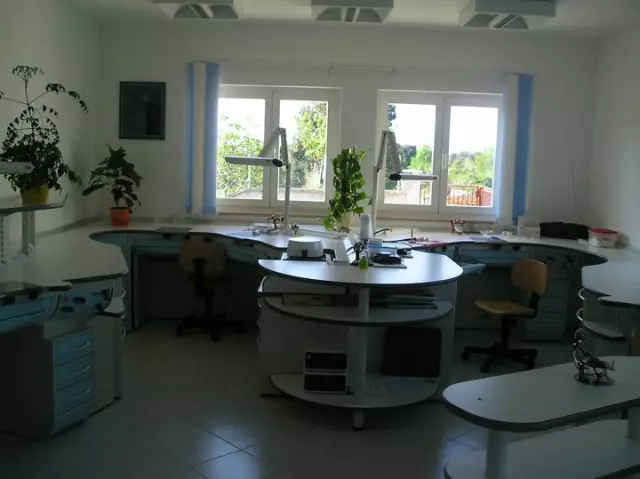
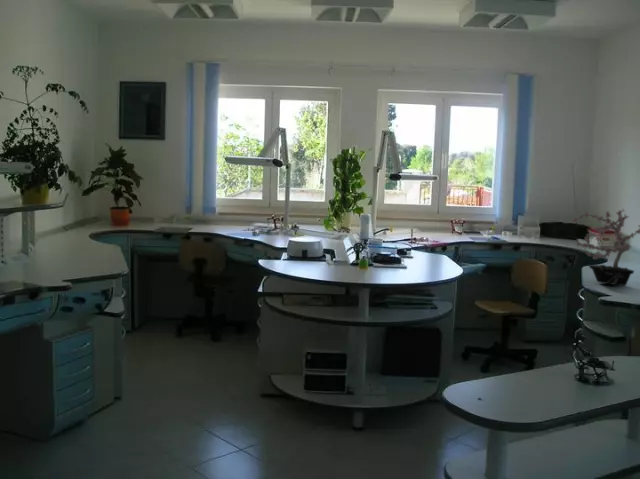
+ potted plant [570,207,640,287]
